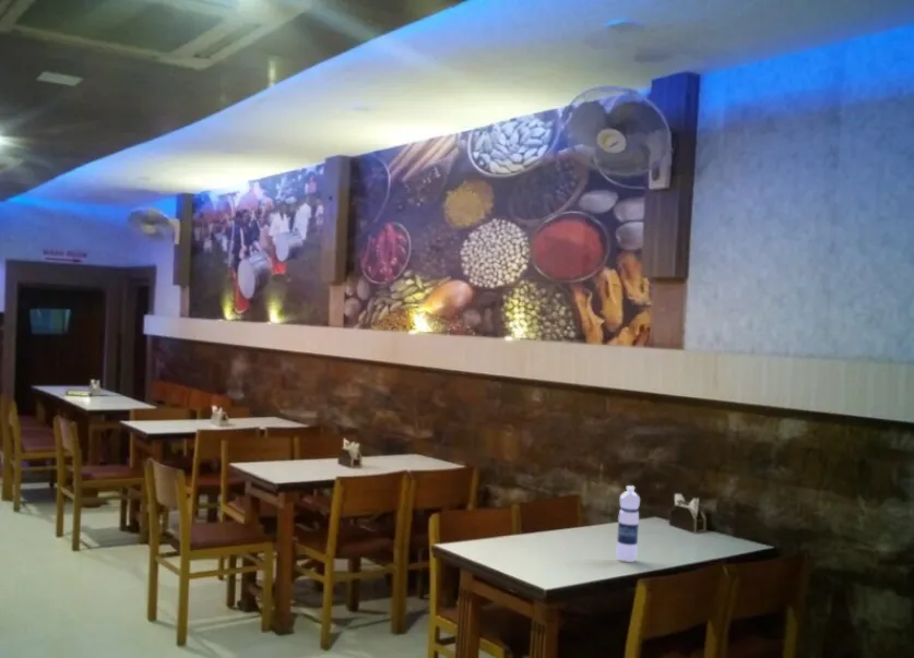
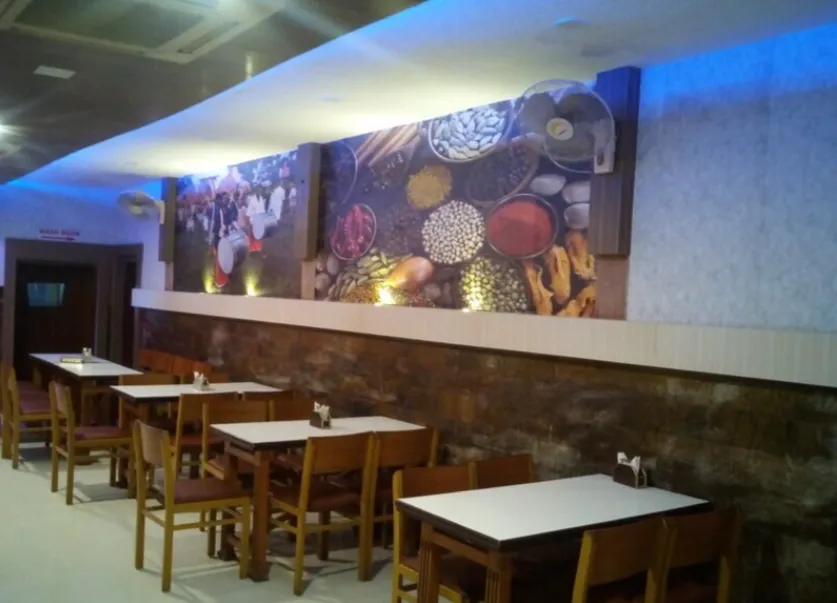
- water bottle [616,484,641,563]
